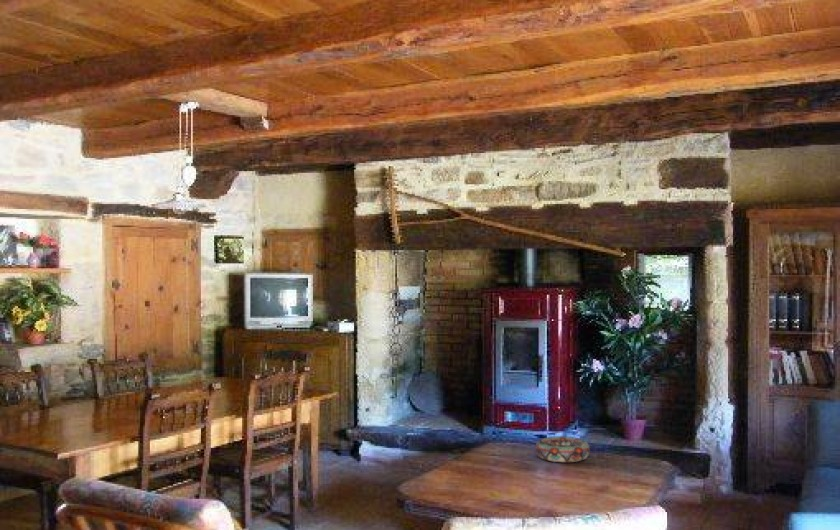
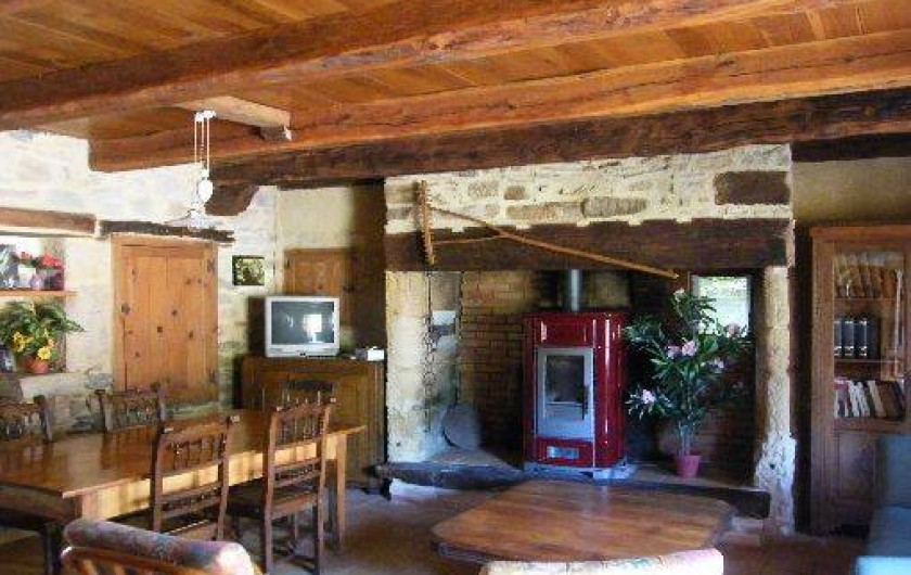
- decorative bowl [534,435,591,463]
